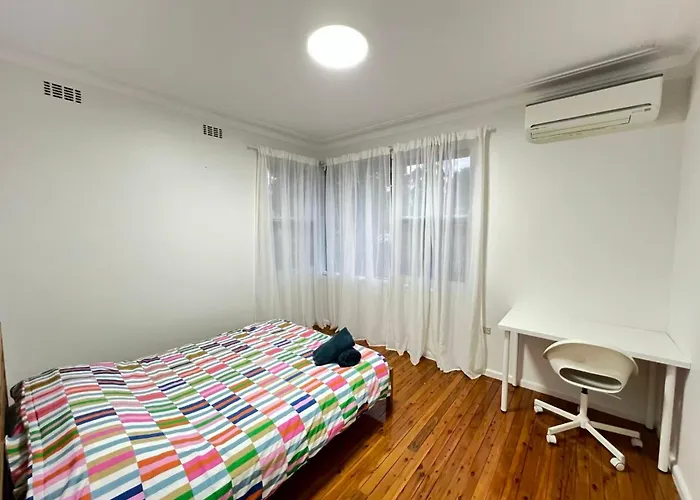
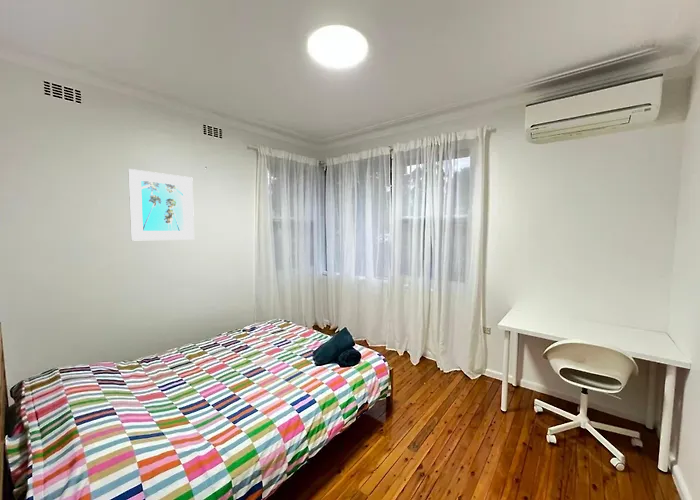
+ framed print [127,168,195,242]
